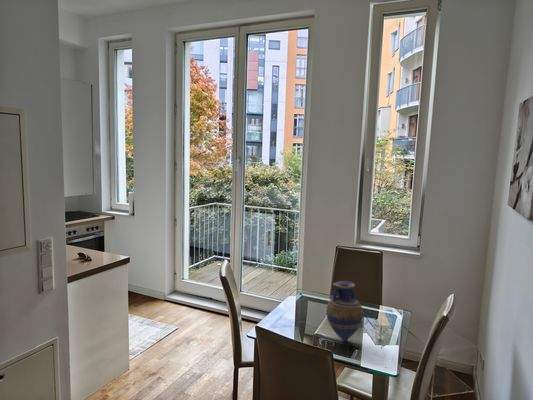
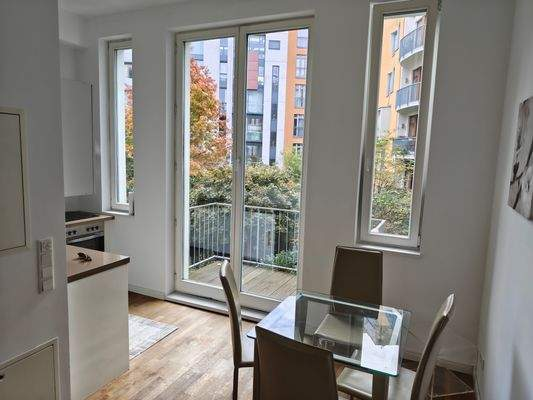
- vase [325,280,364,342]
